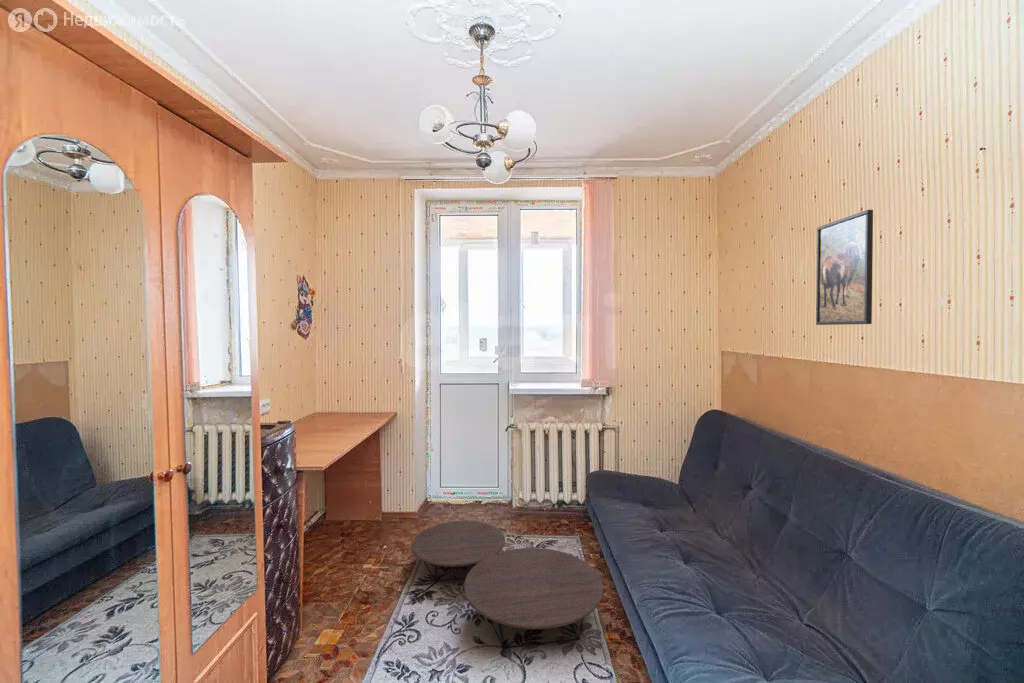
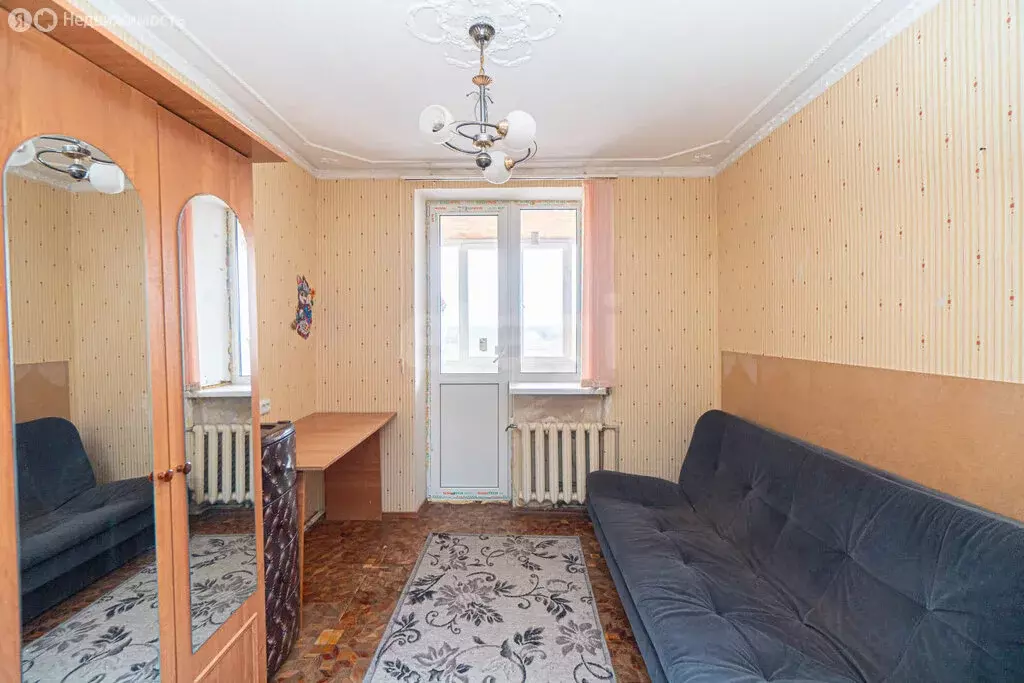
- coffee table [411,520,604,649]
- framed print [815,209,874,326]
